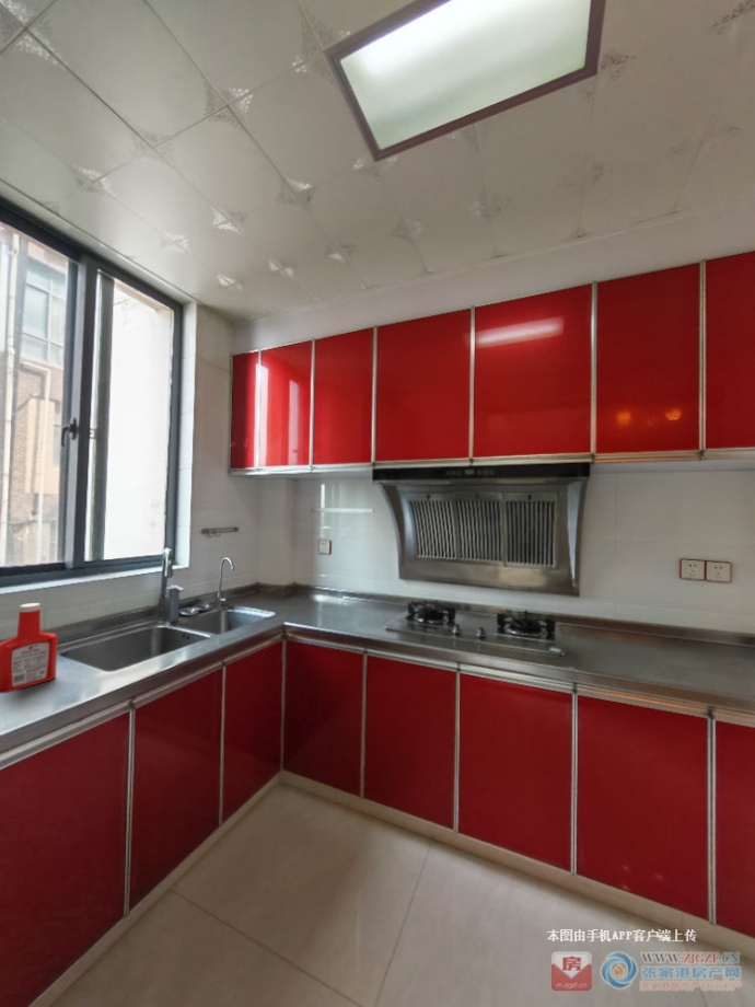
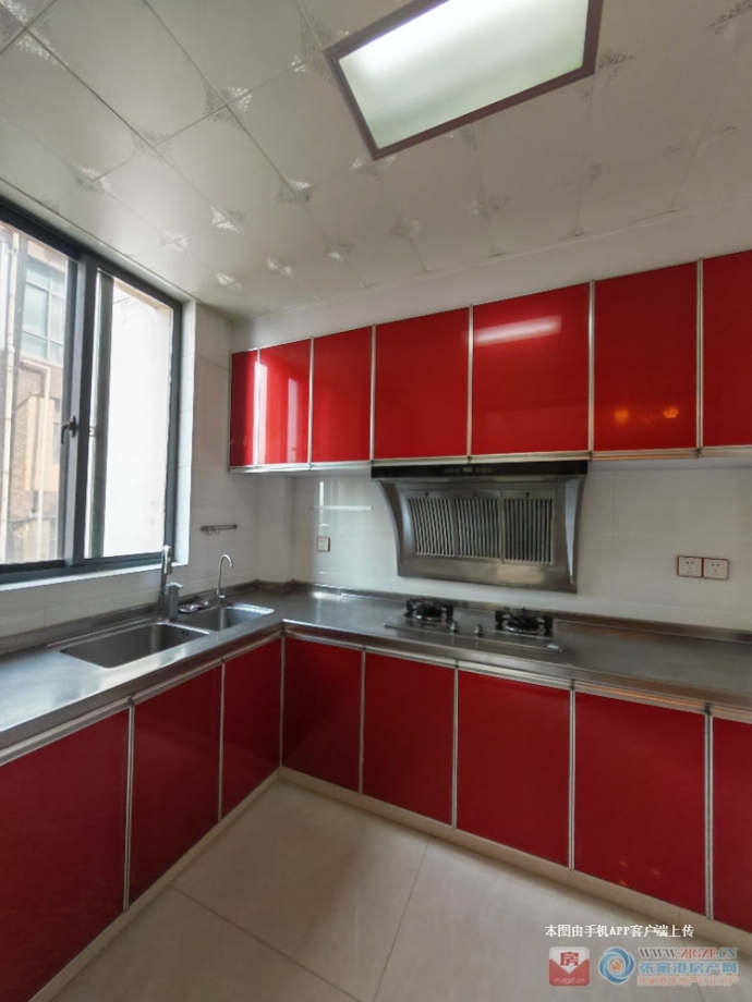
- soap bottle [0,602,59,694]
